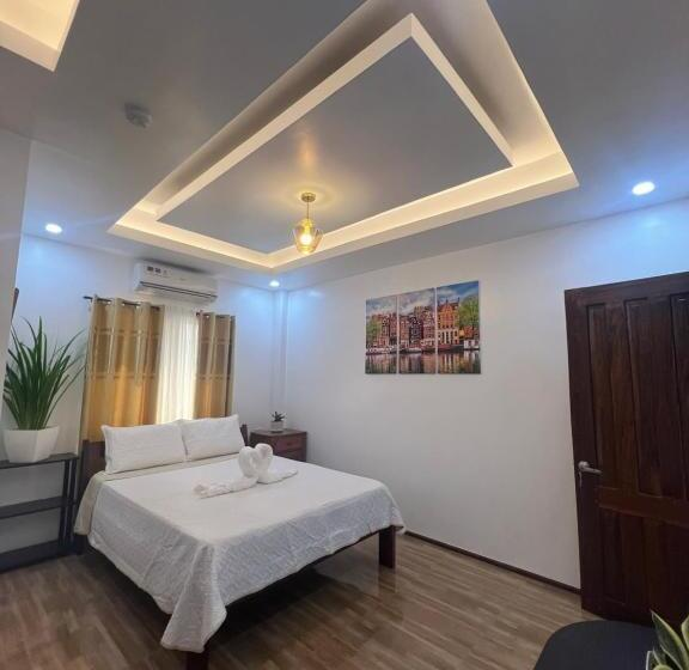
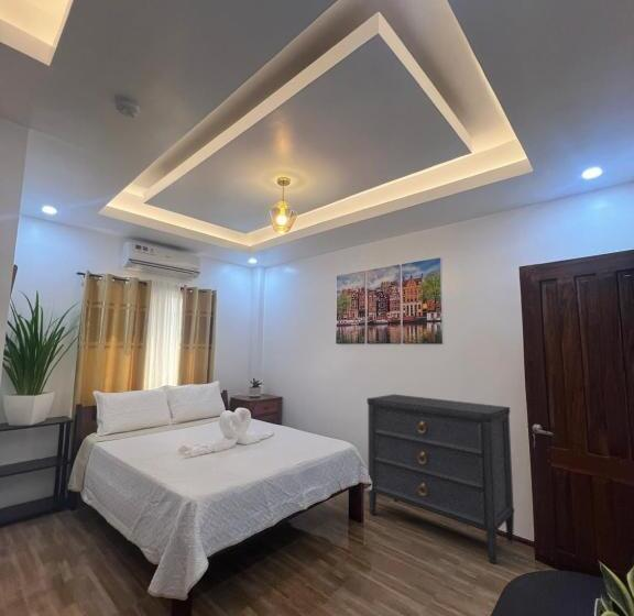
+ dresser [367,394,515,565]
